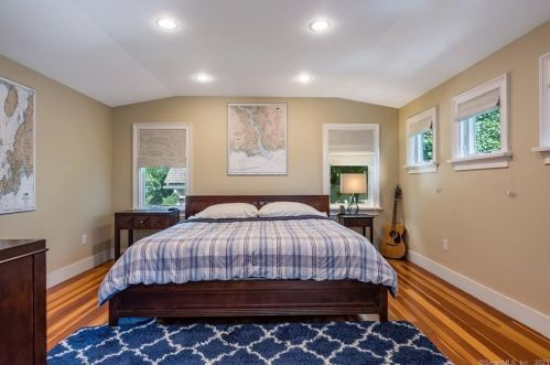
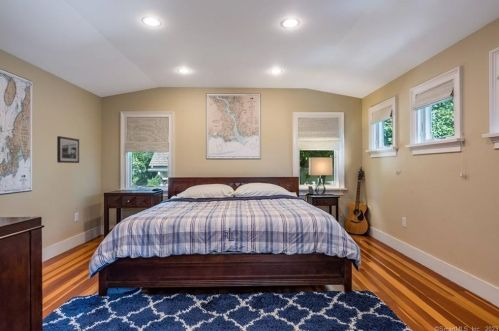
+ picture frame [56,135,80,164]
